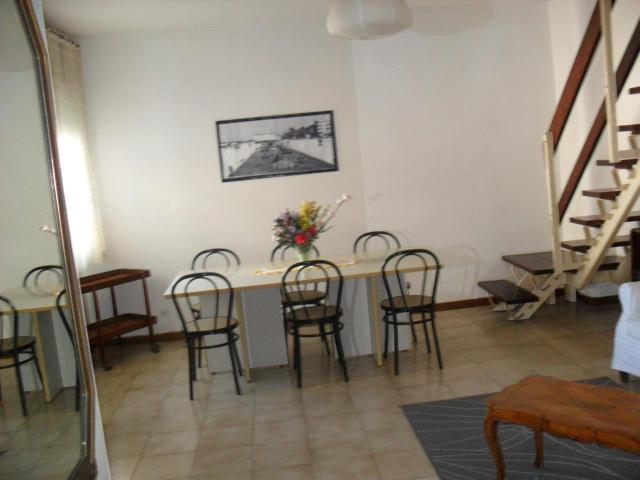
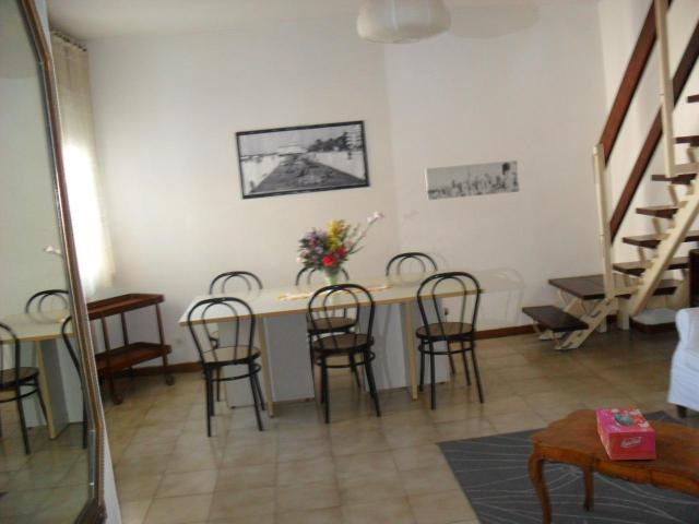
+ tissue box [595,406,657,461]
+ wall art [424,159,520,201]
